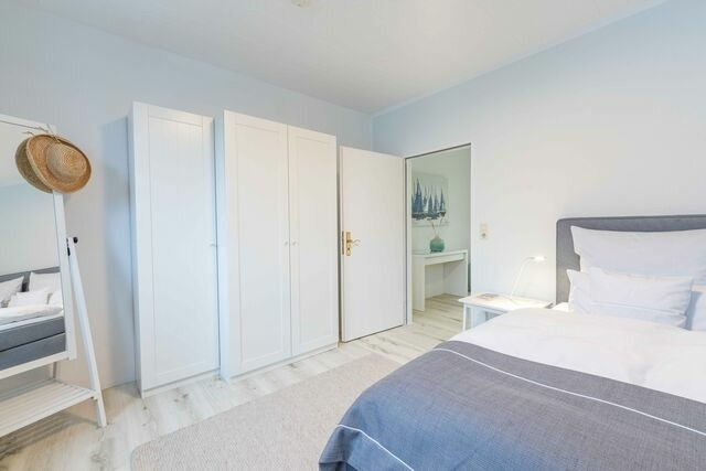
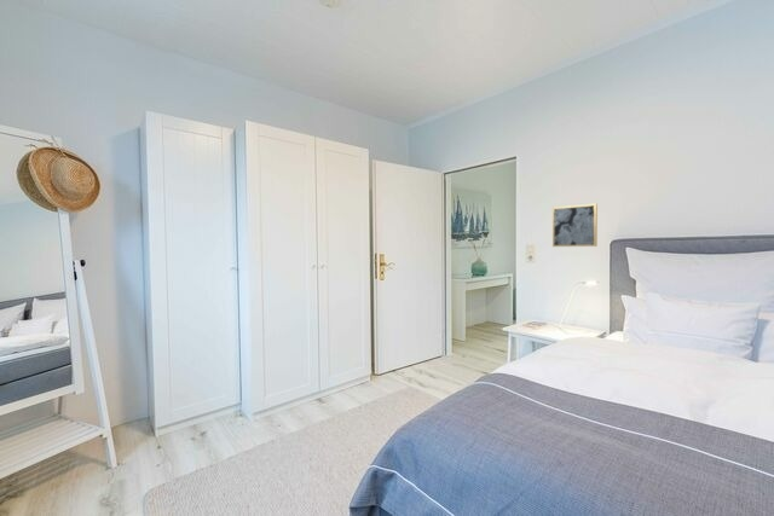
+ wall art [551,203,599,248]
